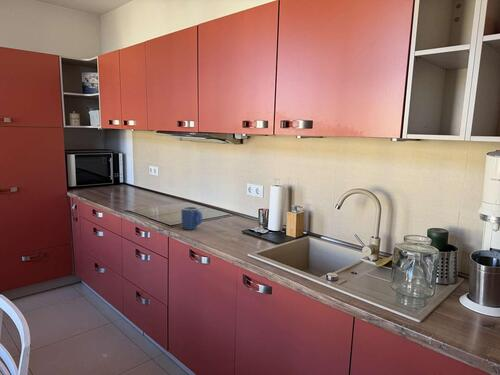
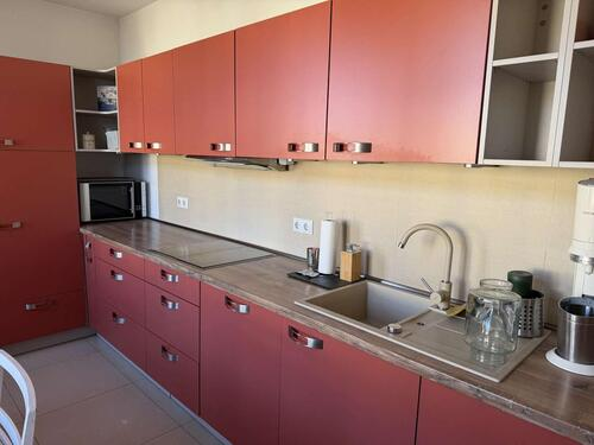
- mug [181,206,203,231]
